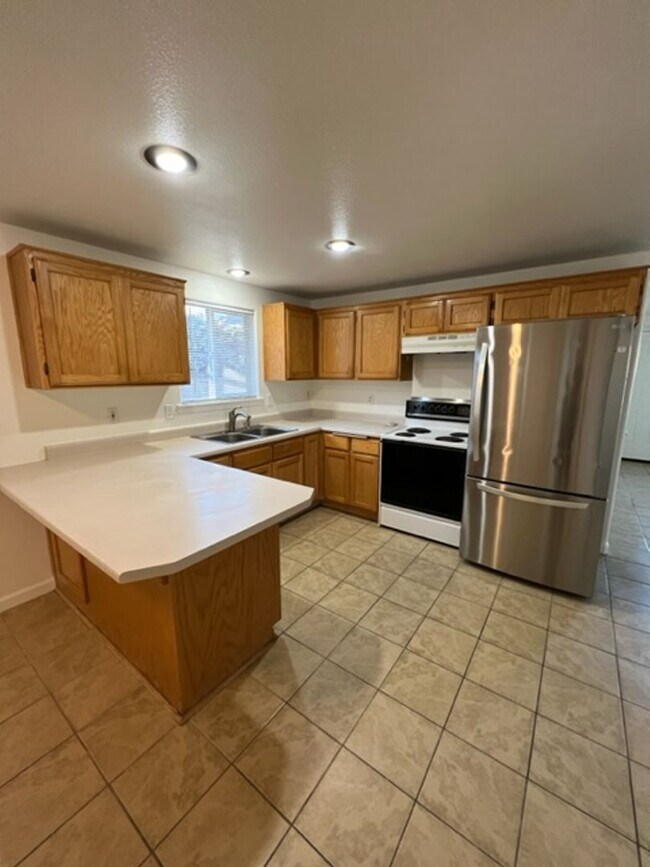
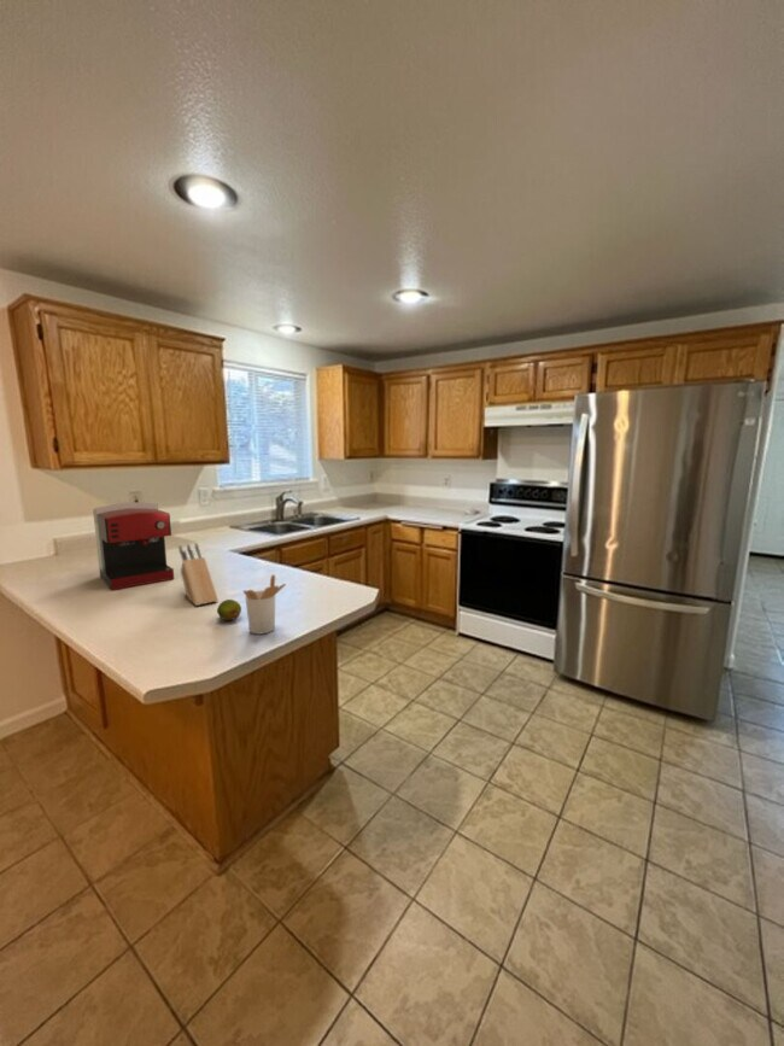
+ knife block [177,542,220,607]
+ fruit [216,598,242,621]
+ coffee maker [92,501,175,591]
+ utensil holder [242,573,287,636]
